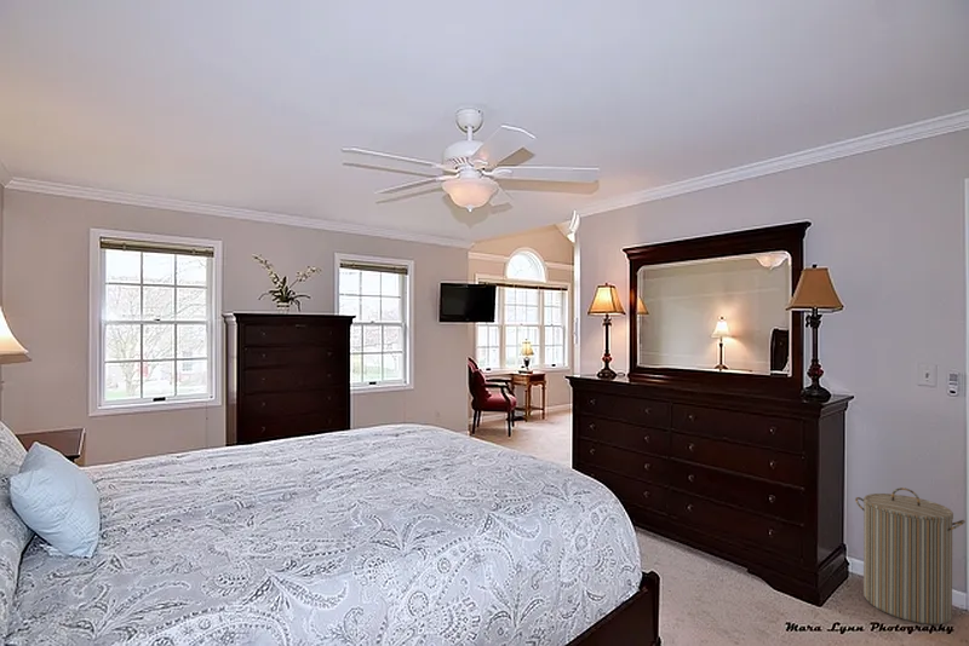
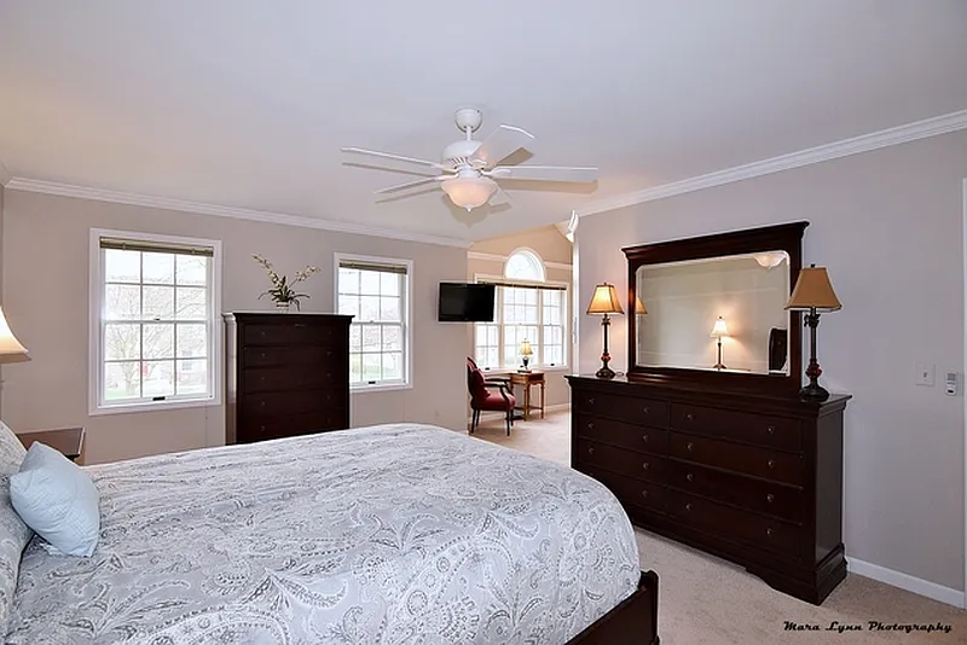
- laundry hamper [854,486,967,625]
